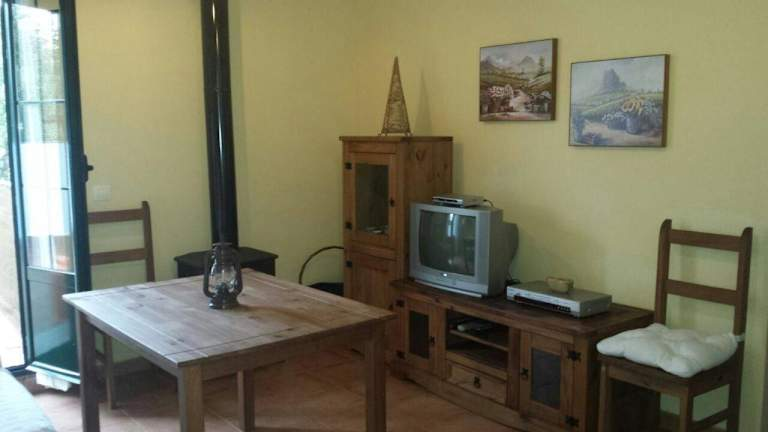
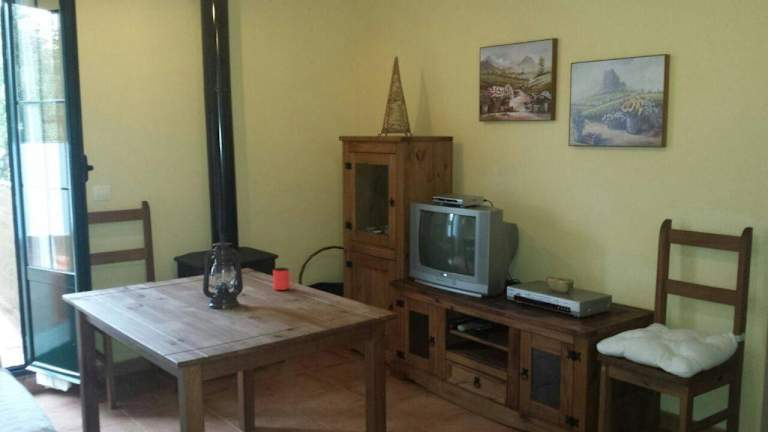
+ cup [272,267,296,291]
